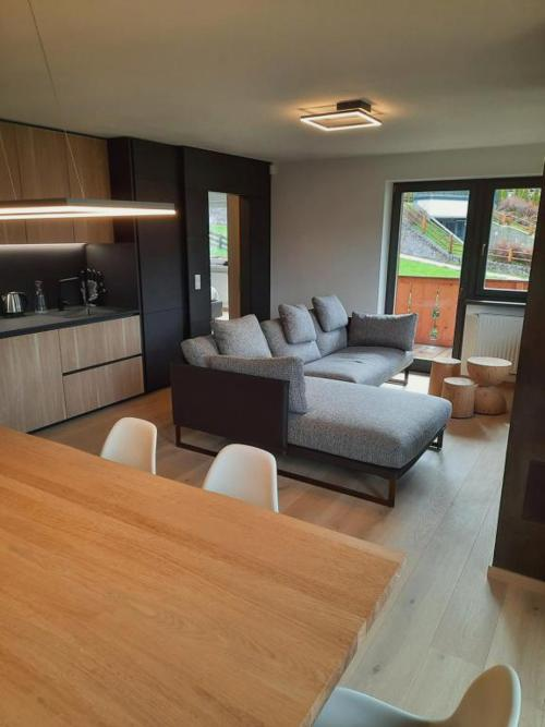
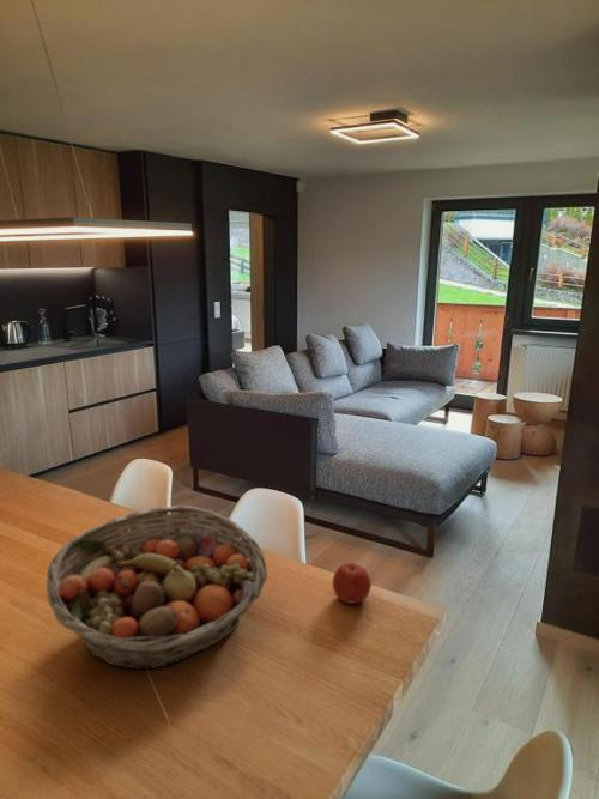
+ apple [331,562,373,605]
+ fruit basket [46,504,268,671]
